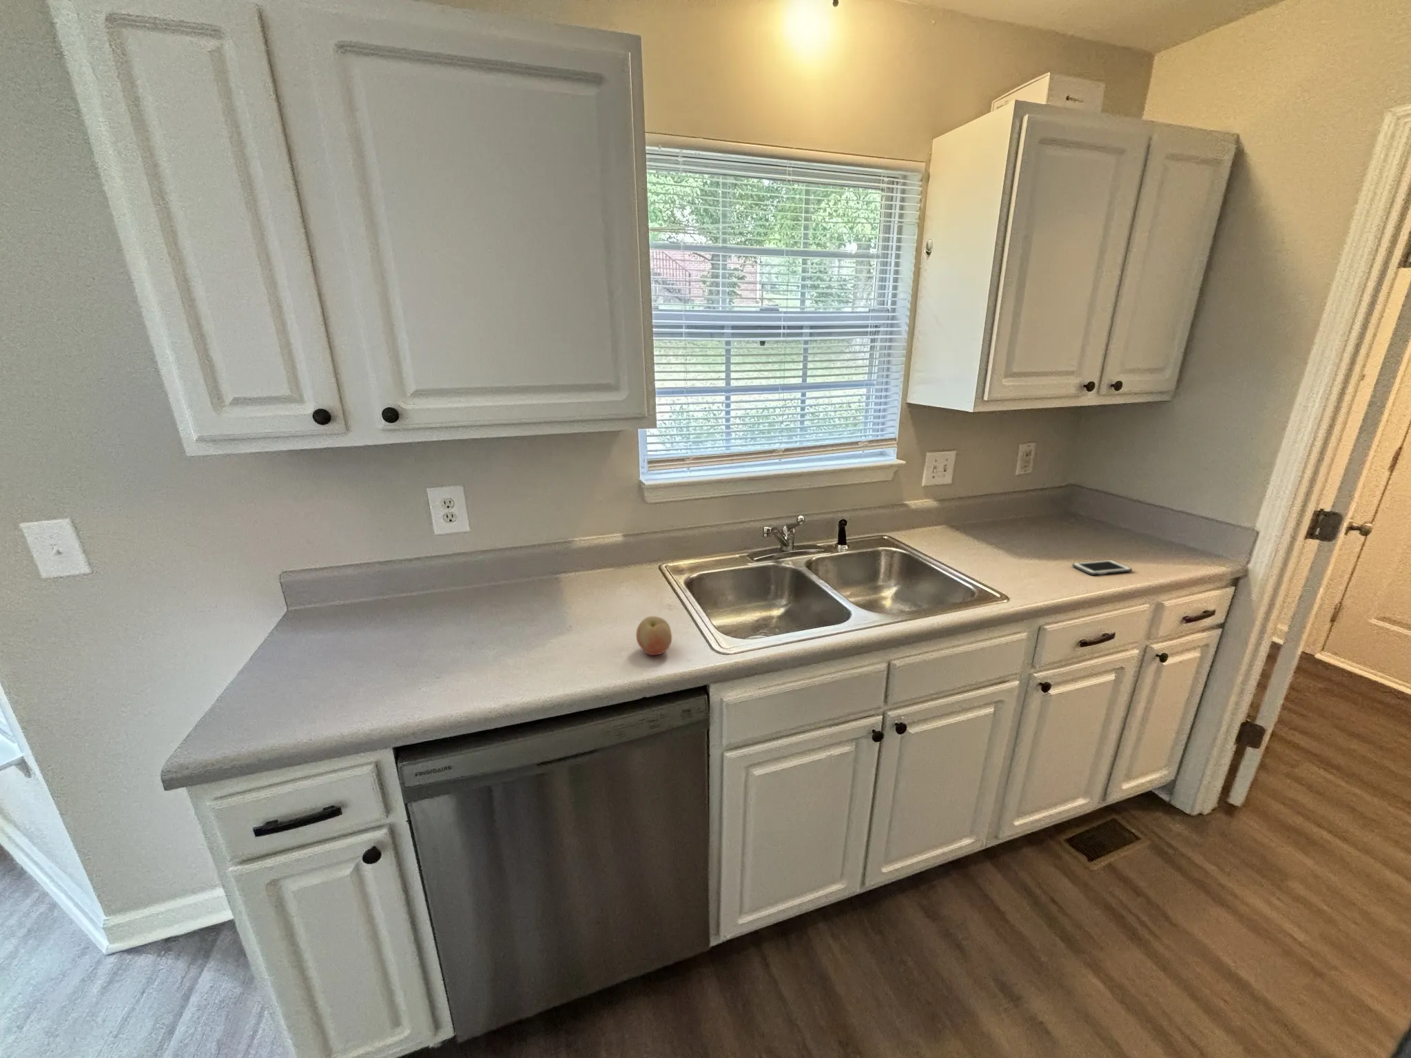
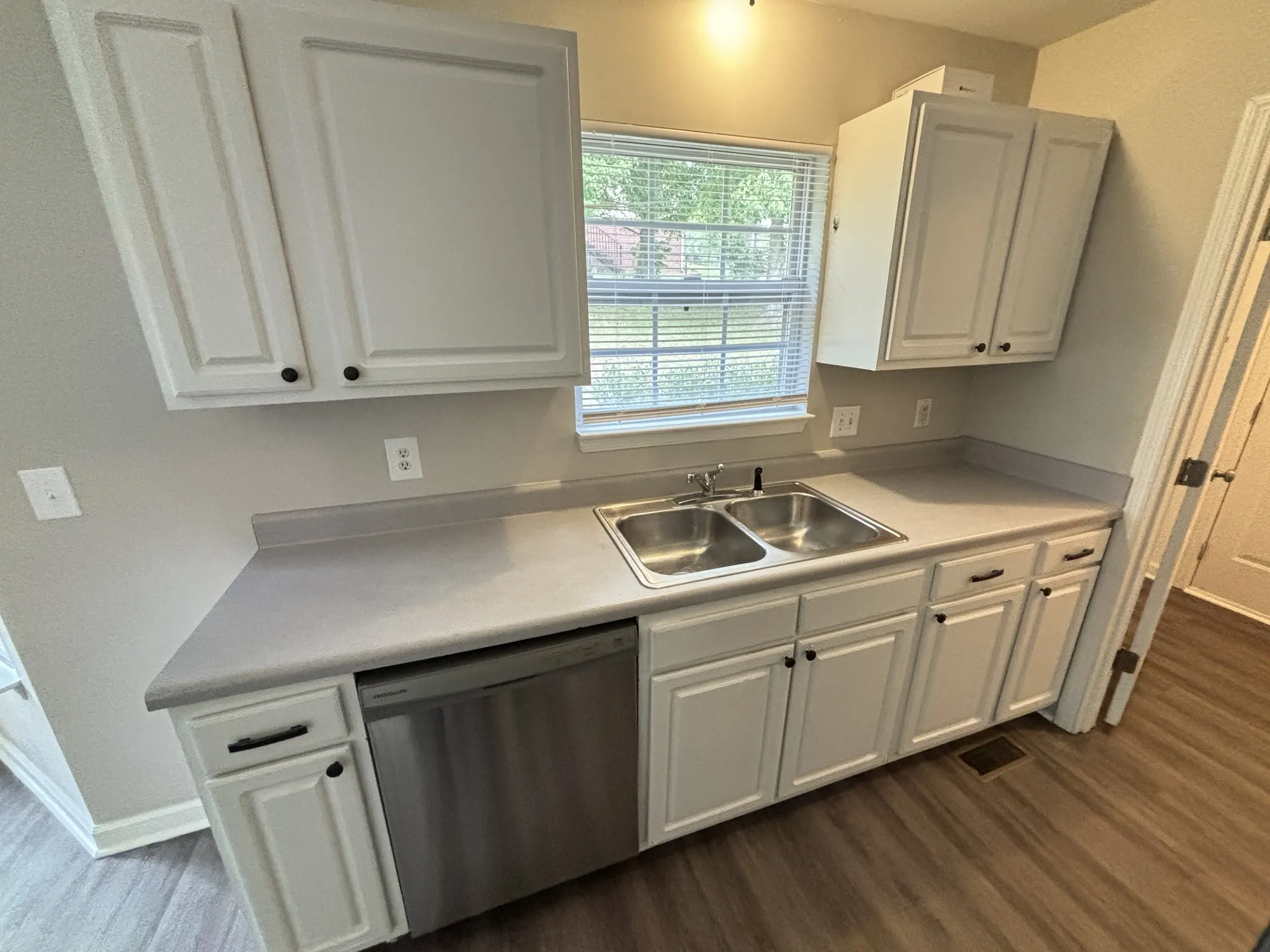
- fruit [636,616,672,656]
- cell phone [1071,559,1132,576]
